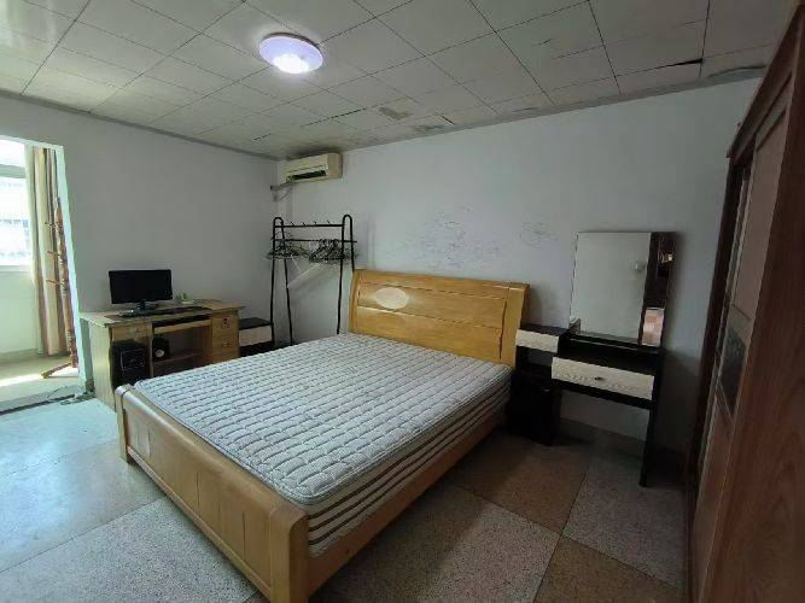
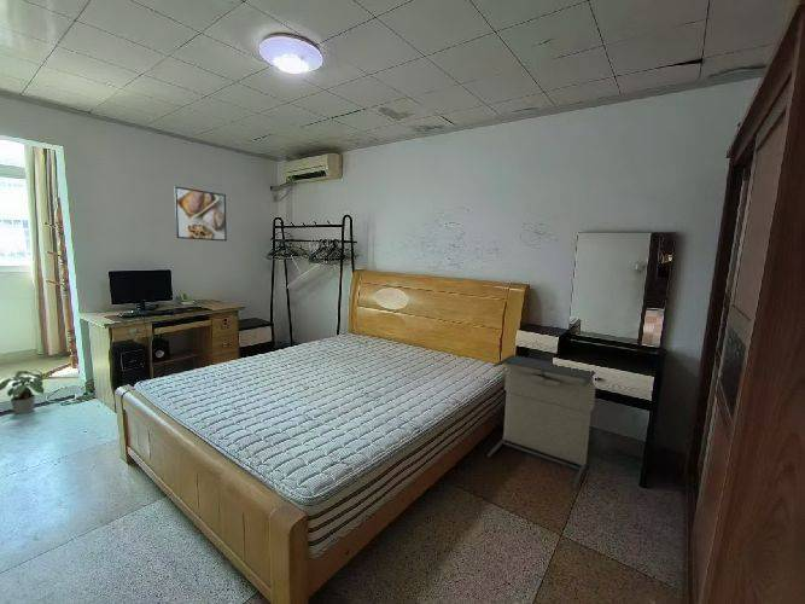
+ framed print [174,185,228,242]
+ laundry hamper [486,353,596,489]
+ potted plant [0,368,46,416]
